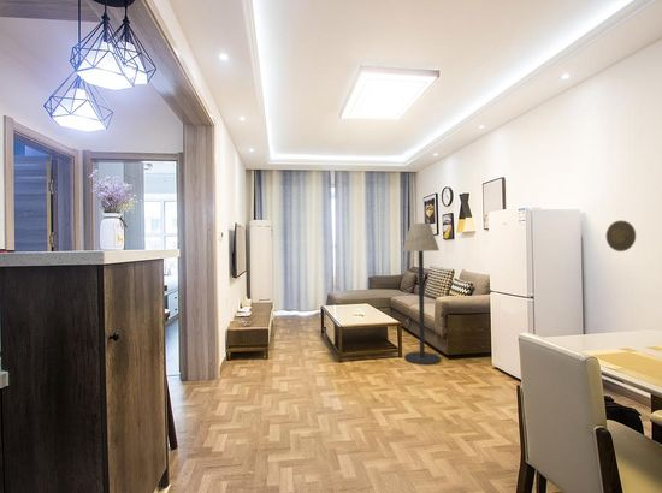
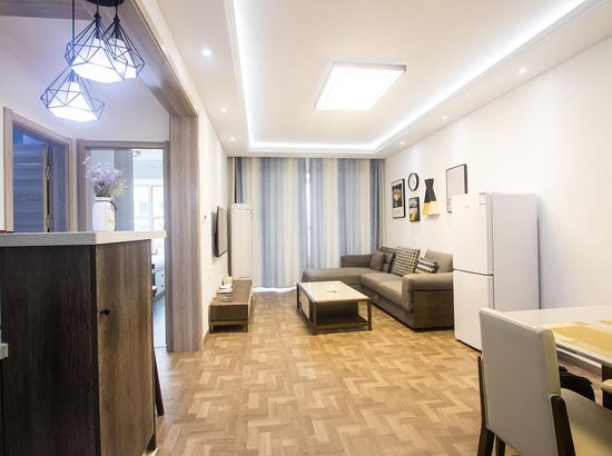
- floor lamp [401,222,442,366]
- decorative plate [605,220,637,253]
